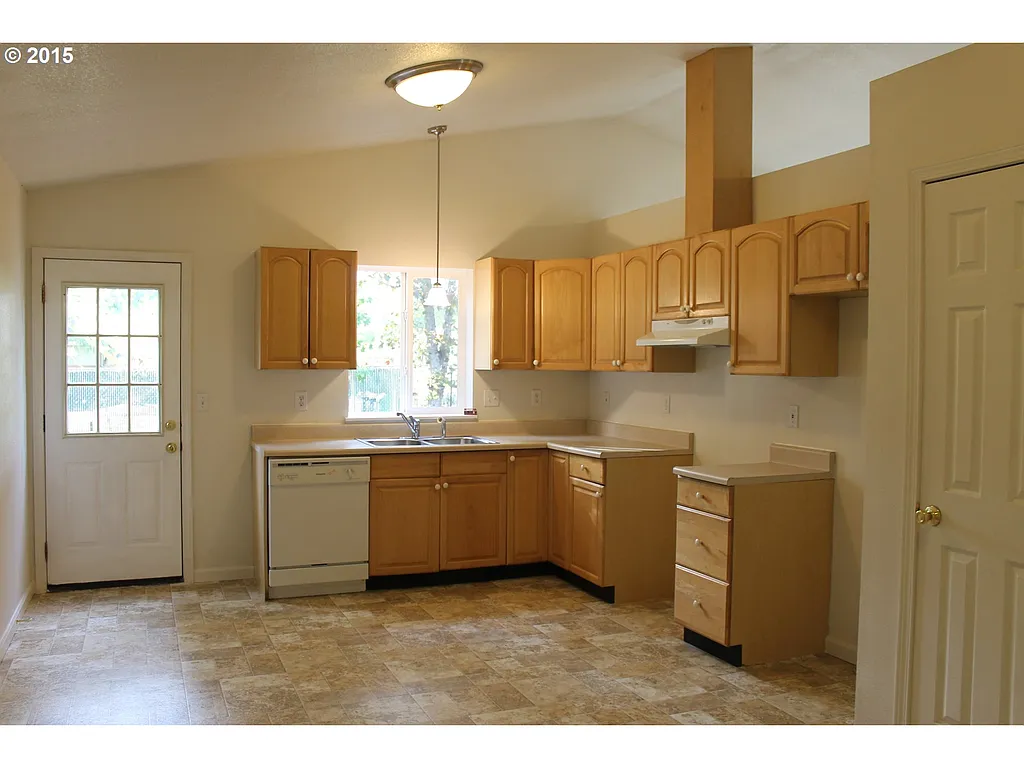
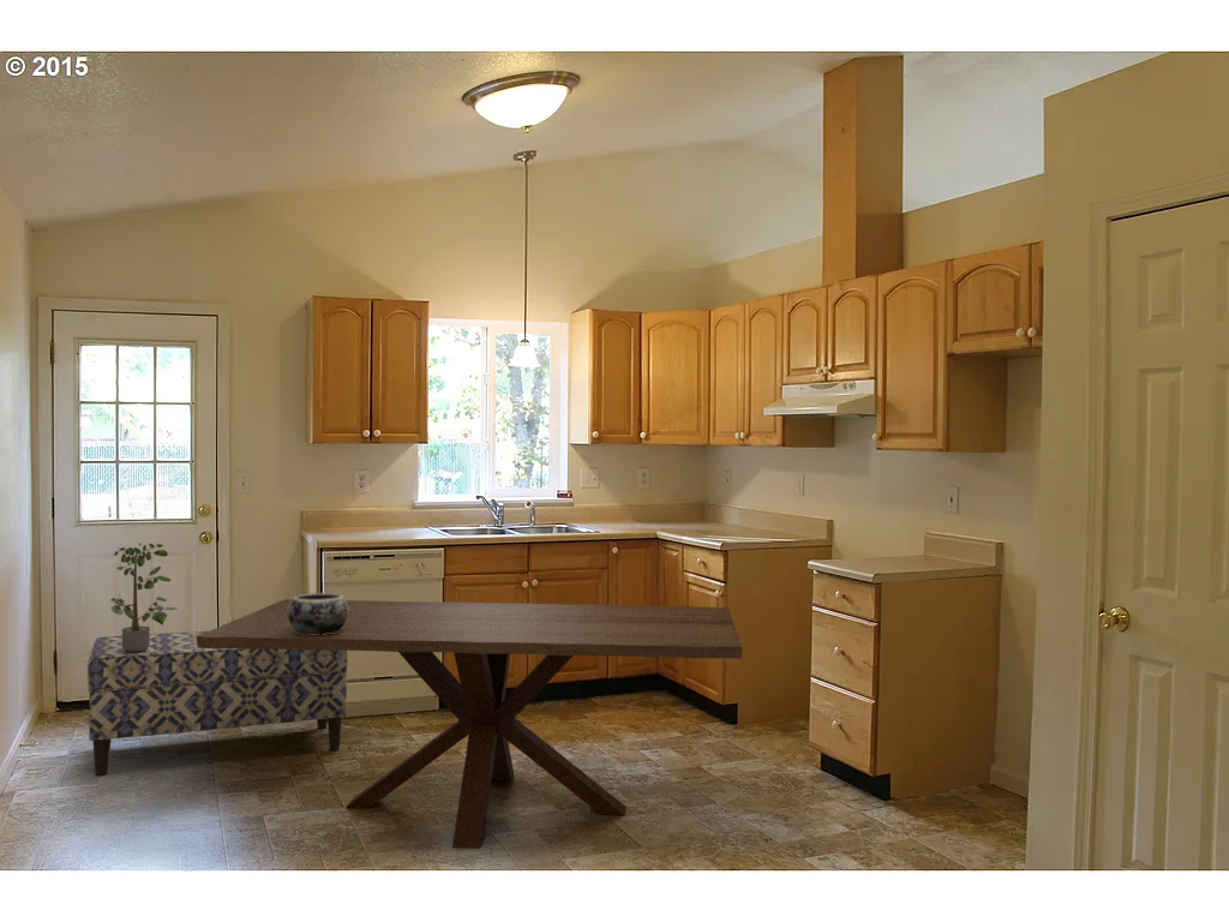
+ decorative bowl [288,592,348,635]
+ bench [86,630,348,777]
+ dining table [197,598,743,850]
+ potted plant [109,541,176,652]
